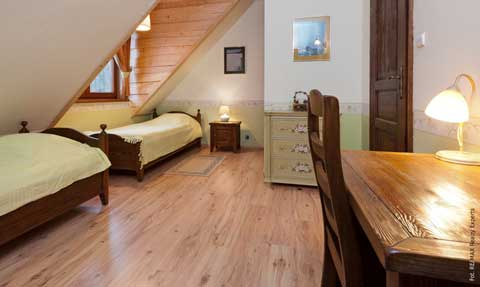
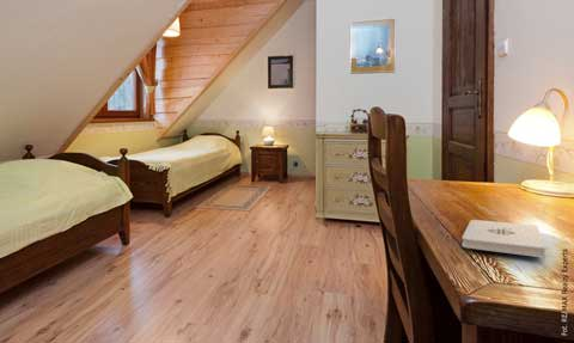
+ notepad [460,219,546,259]
